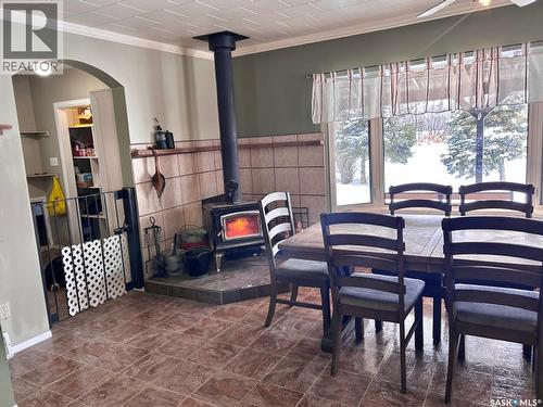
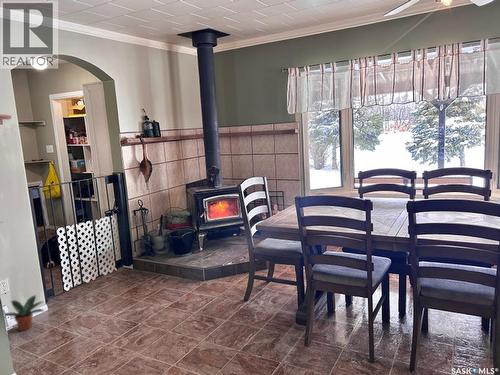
+ potted plant [4,294,45,332]
